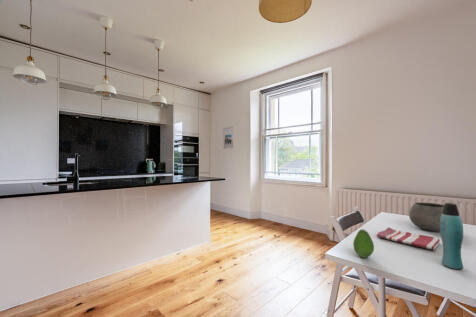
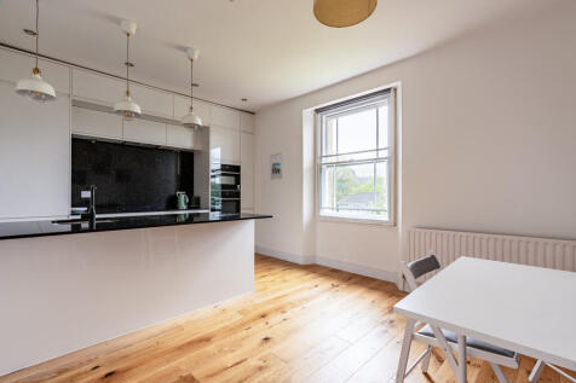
- bowl [408,202,444,232]
- fruit [352,228,375,259]
- dish towel [376,227,441,251]
- bottle [439,202,464,270]
